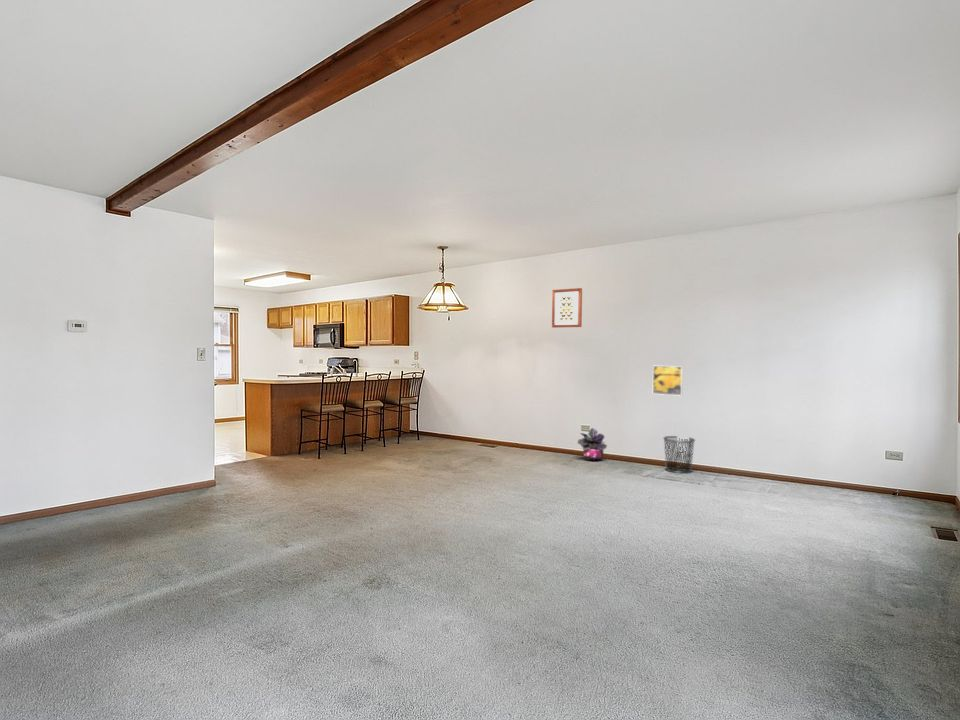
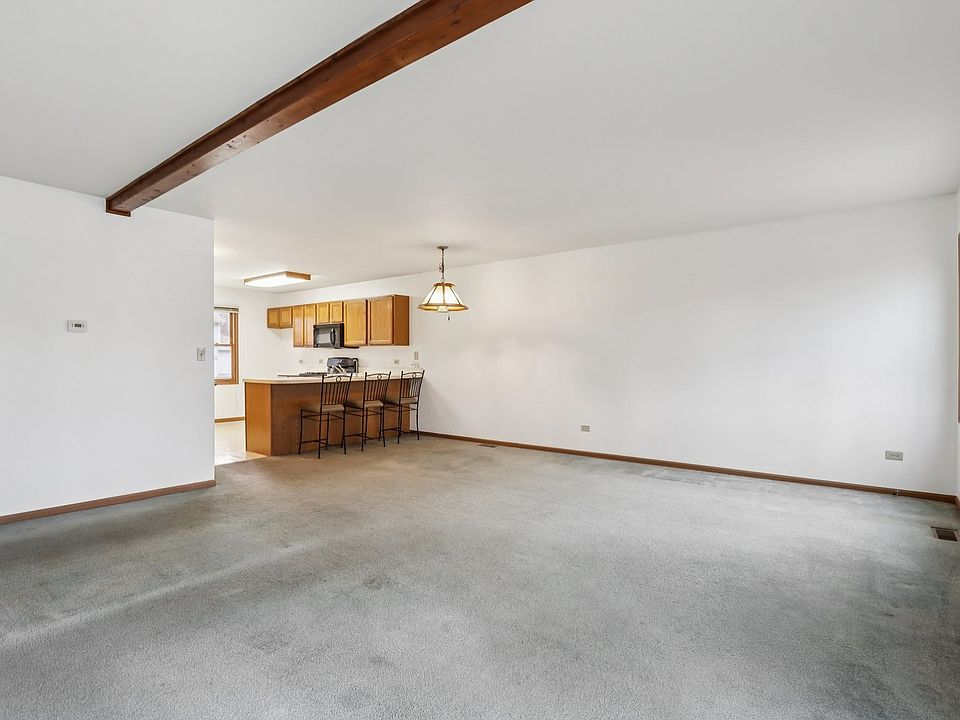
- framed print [652,365,684,397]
- potted plant [577,427,608,462]
- waste bin [662,435,696,474]
- wall art [551,287,583,329]
